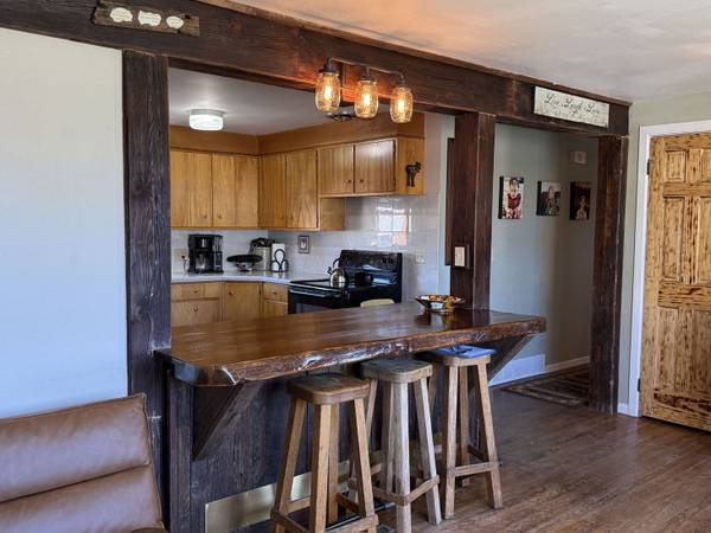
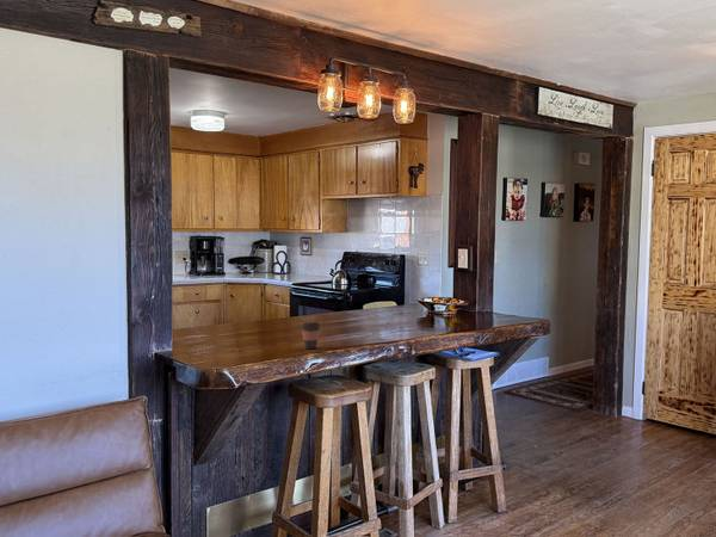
+ coffee cup [300,319,322,350]
